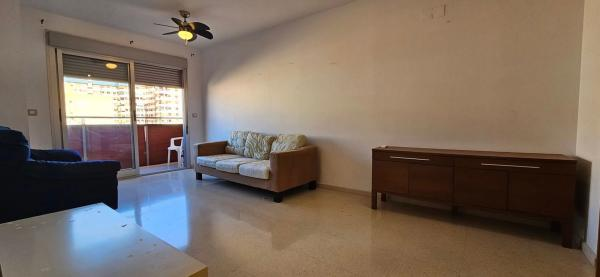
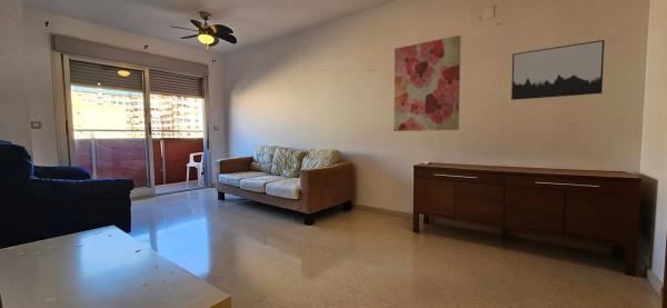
+ wall art [392,34,461,132]
+ wall art [510,39,606,101]
